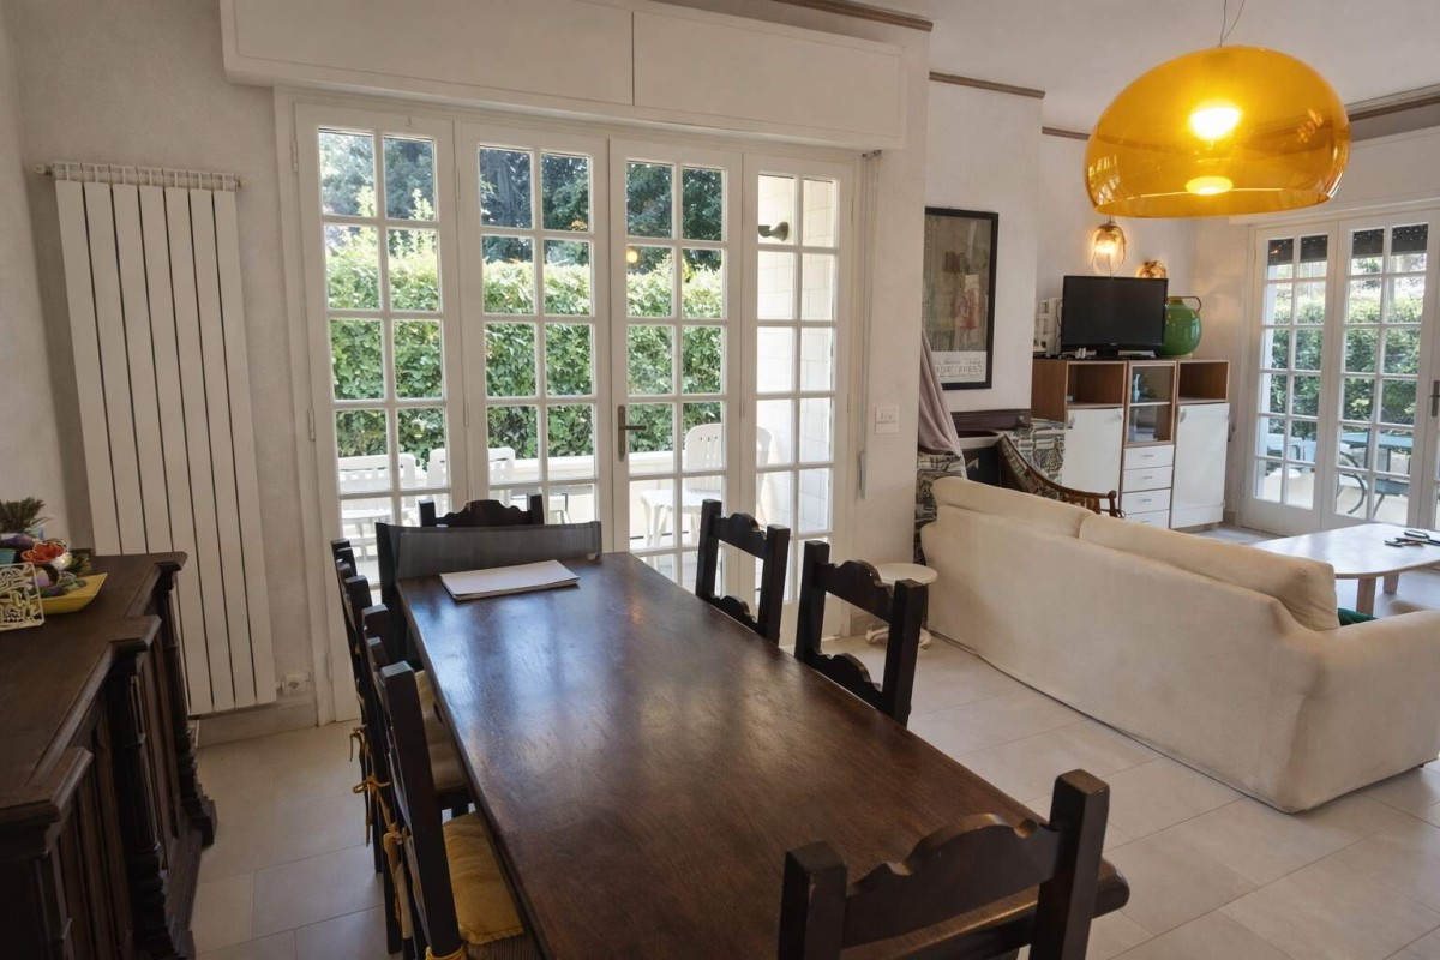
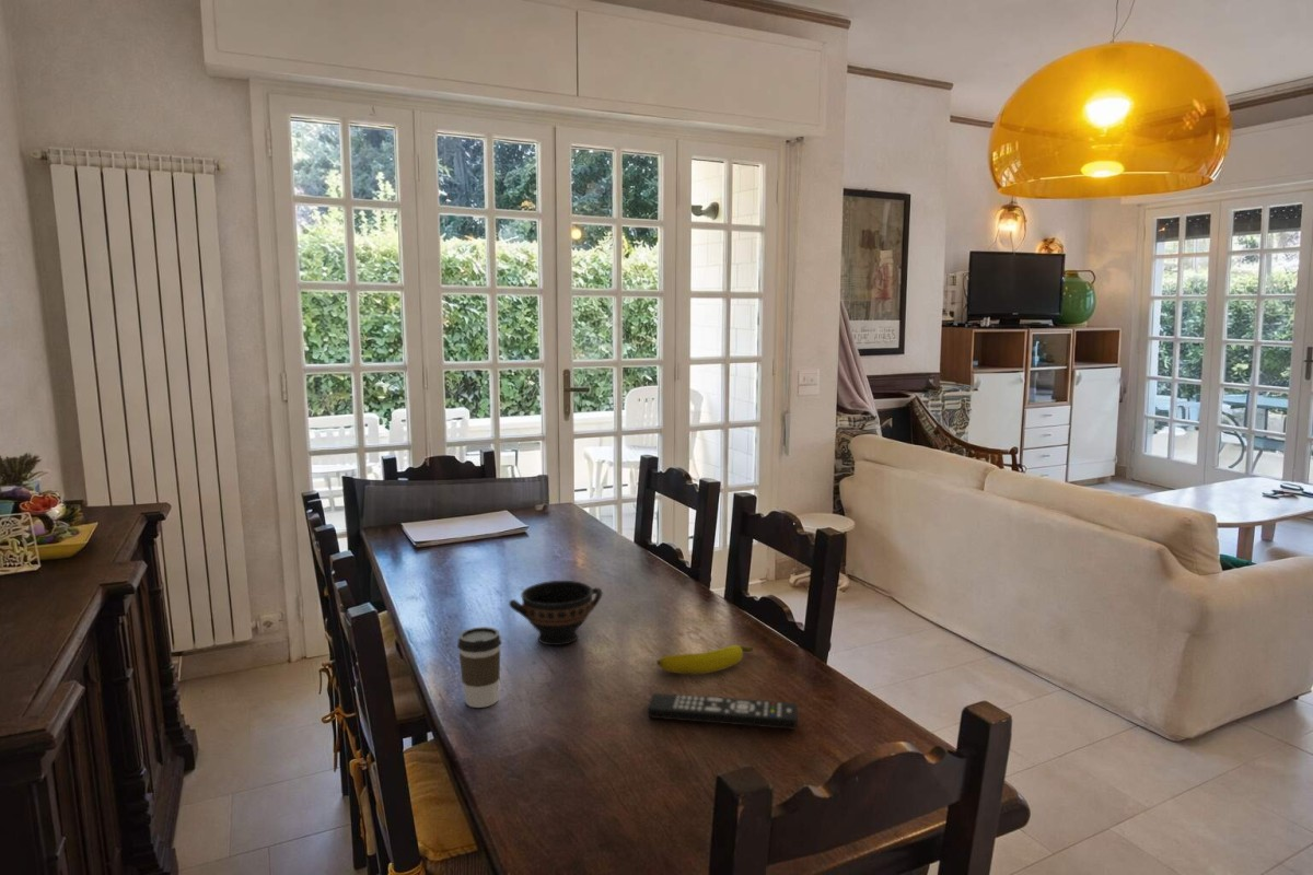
+ banana [655,644,754,675]
+ coffee cup [456,626,502,709]
+ remote control [647,692,799,731]
+ bowl [508,580,603,646]
